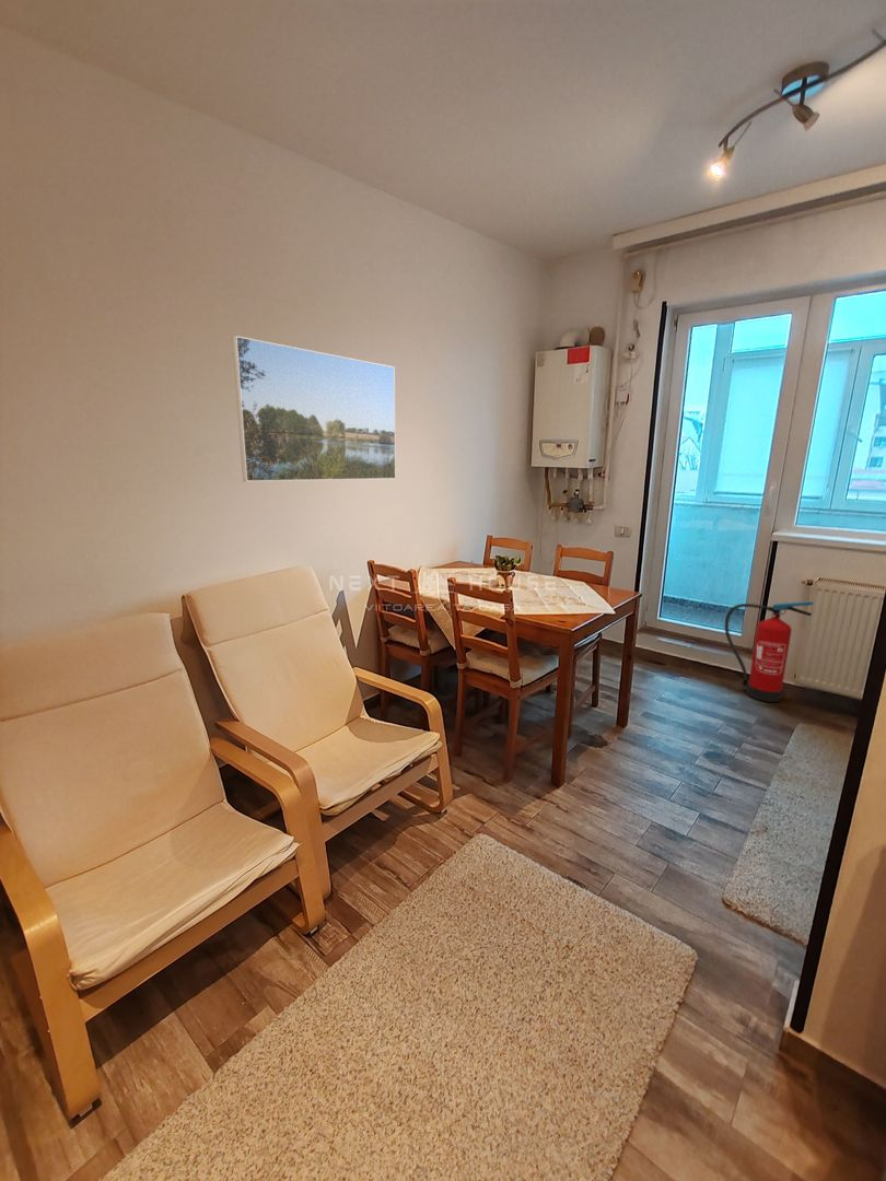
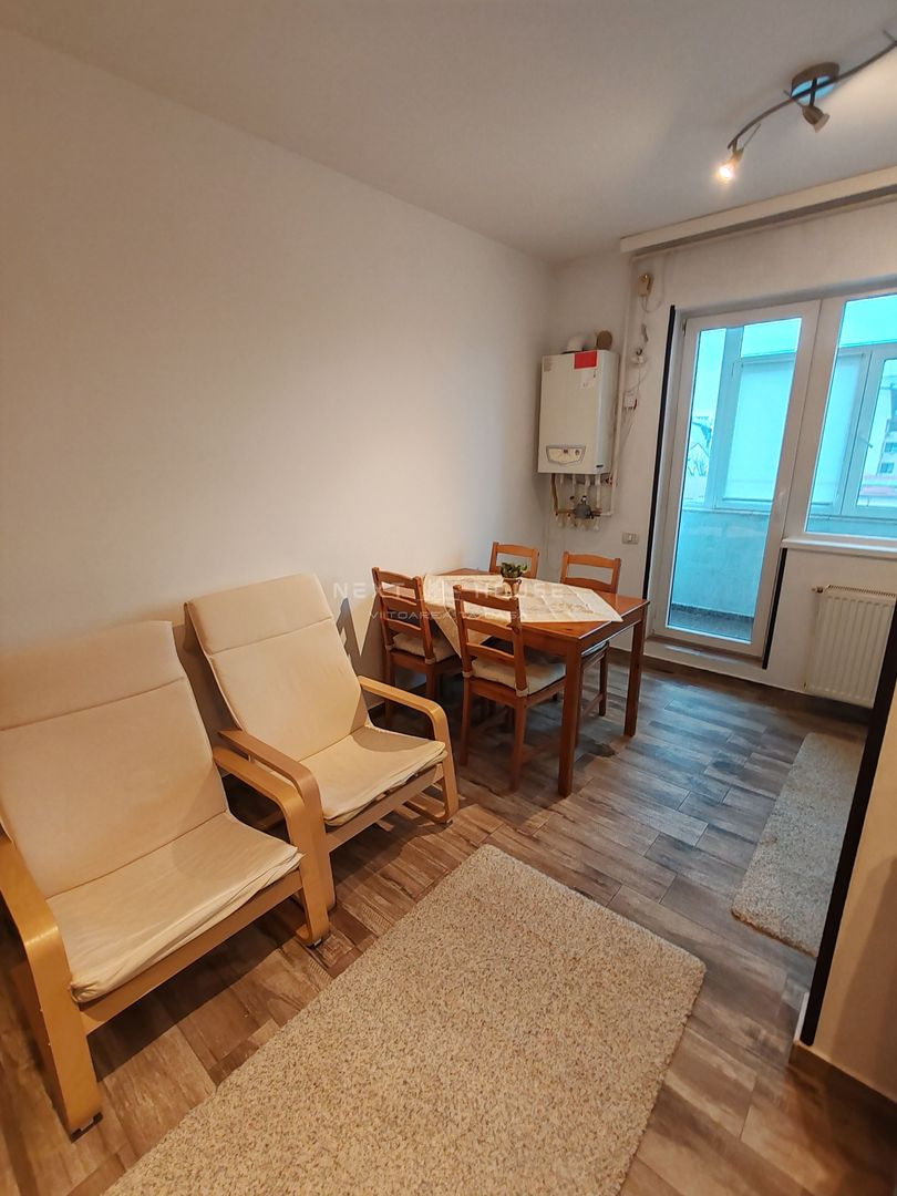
- fire extinguisher [724,600,815,703]
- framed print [231,335,397,482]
